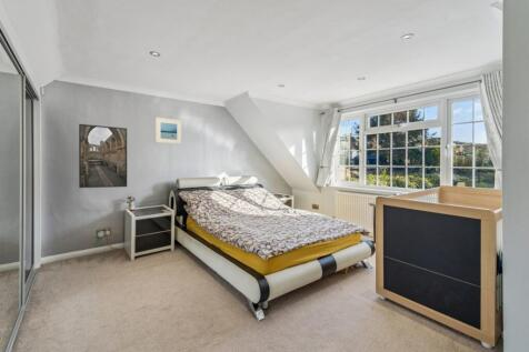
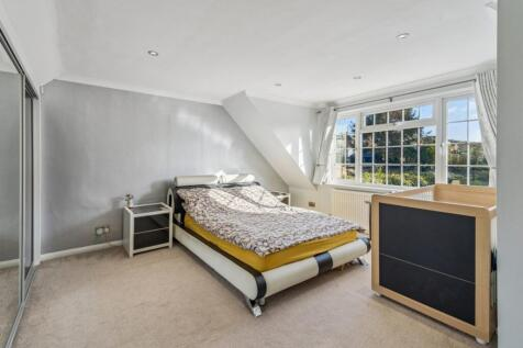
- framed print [78,123,128,189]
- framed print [154,117,182,145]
